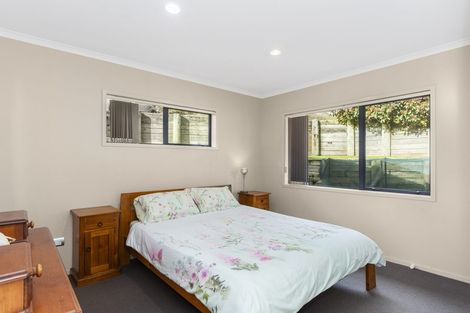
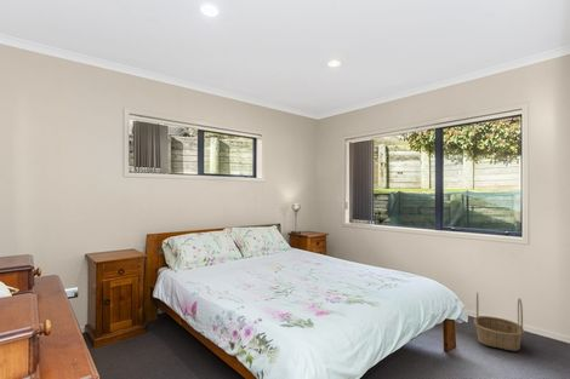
+ basket [473,291,525,352]
